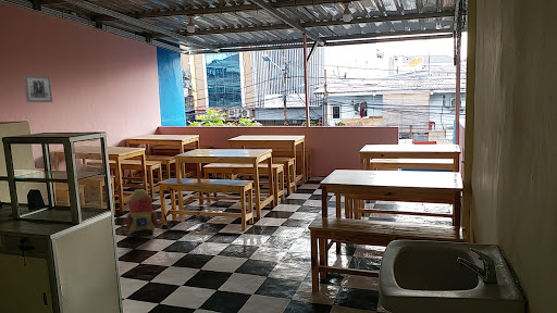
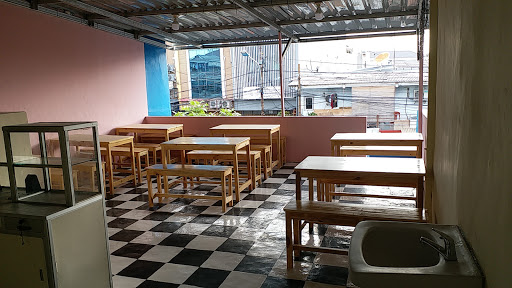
- wall art [23,75,53,103]
- backpack [125,188,160,237]
